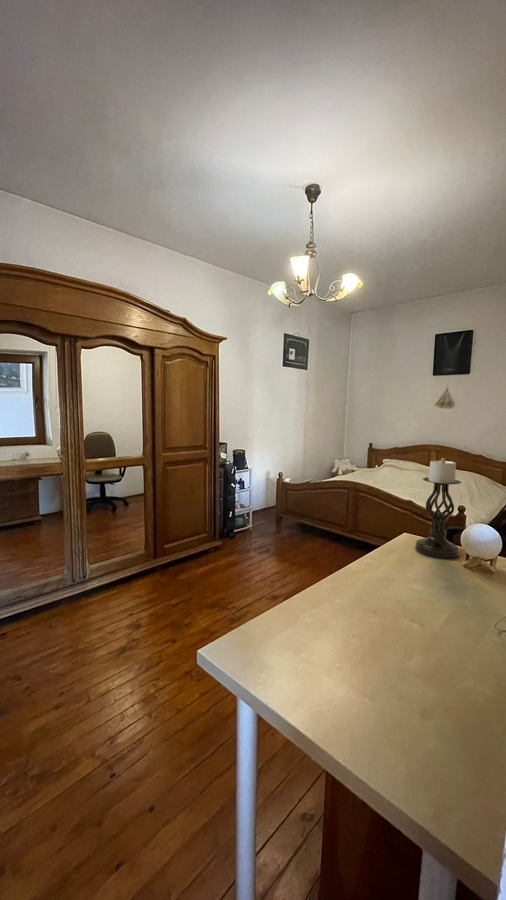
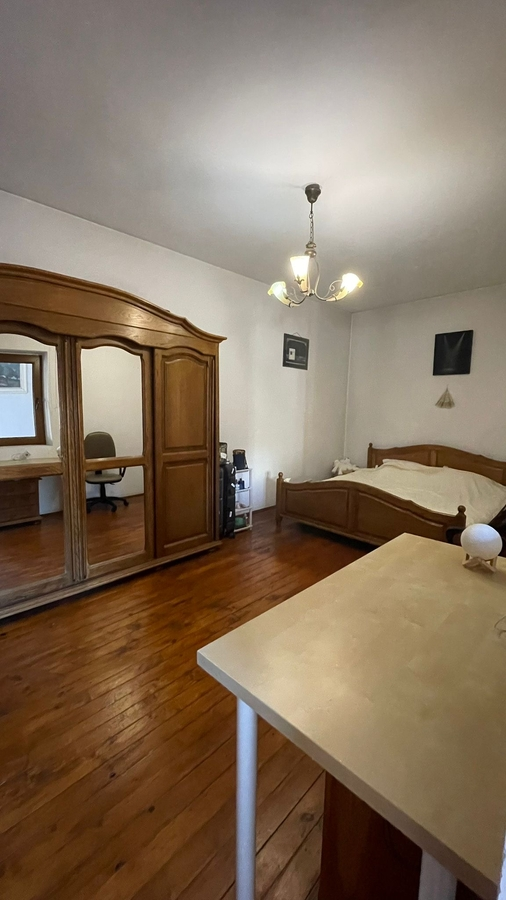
- candle holder [414,457,462,560]
